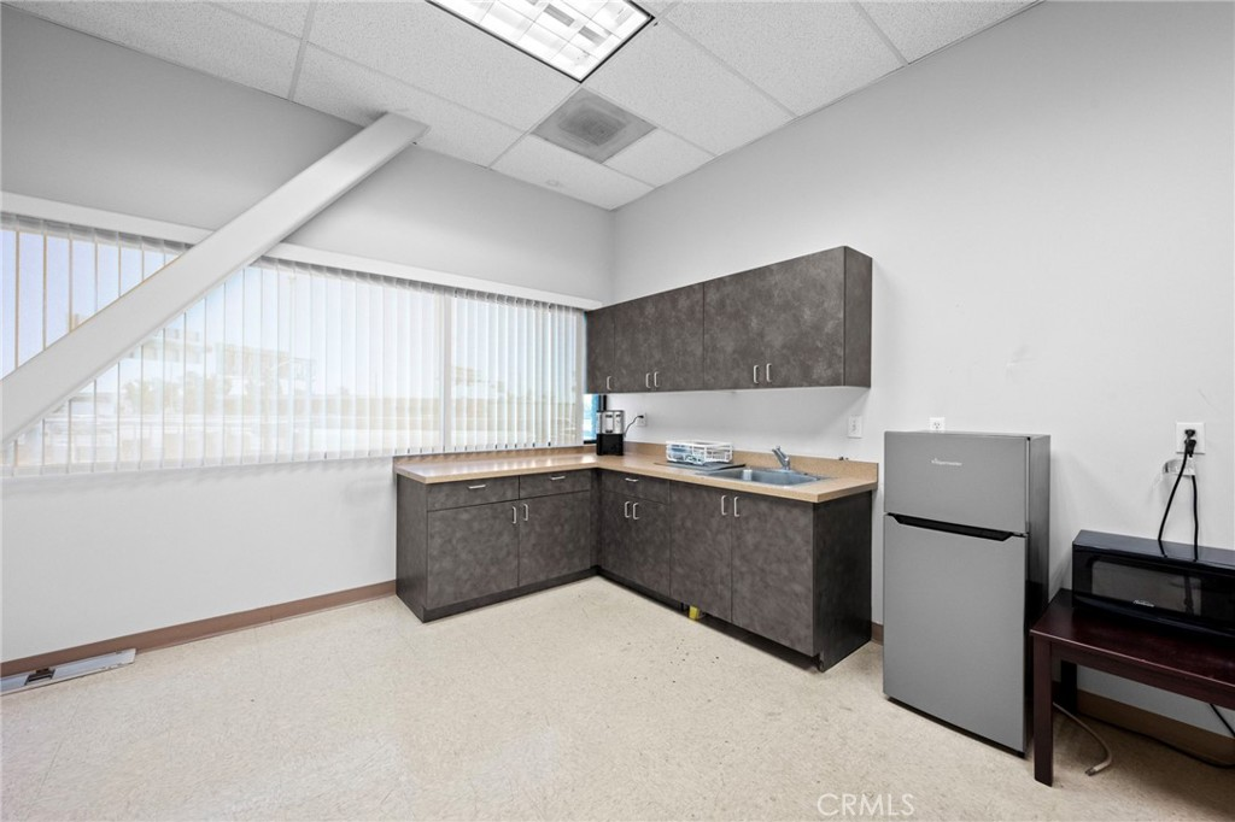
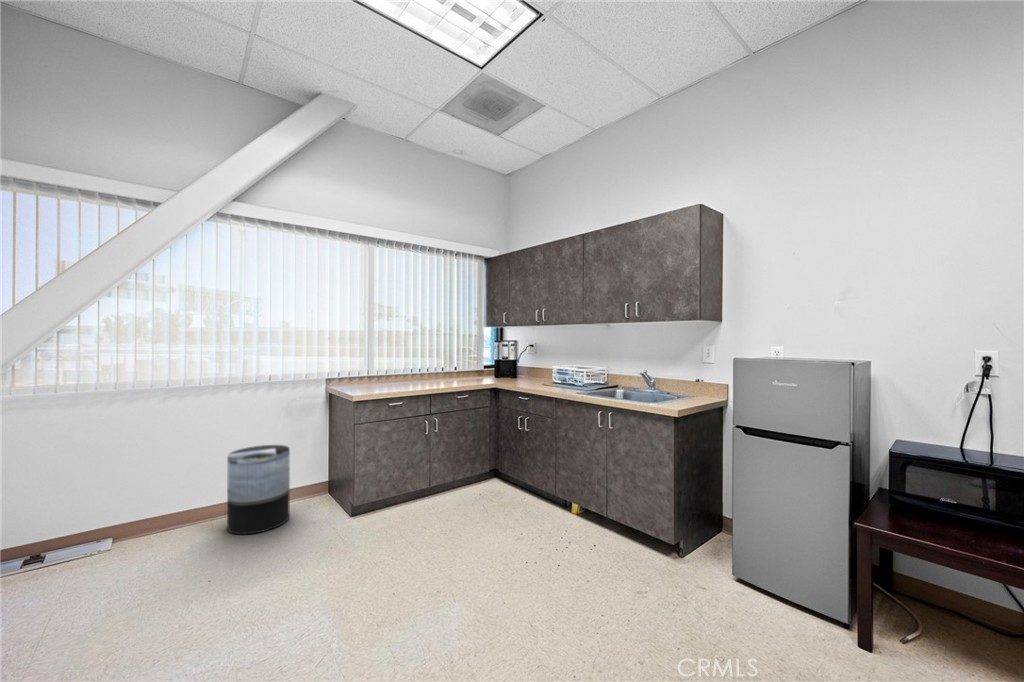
+ trash can [226,444,291,536]
